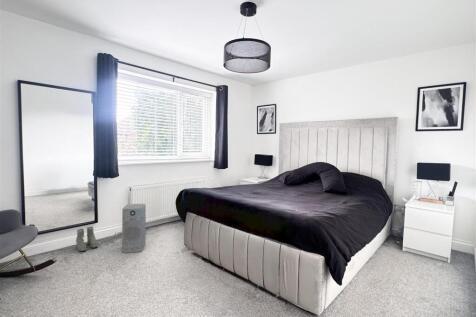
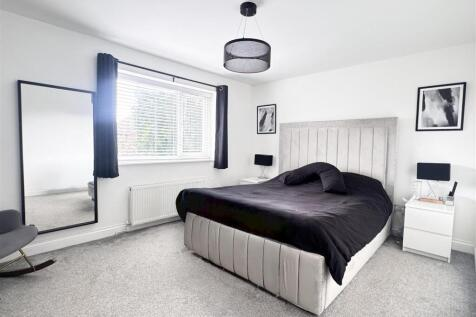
- air purifier [121,203,147,254]
- boots [75,226,99,252]
